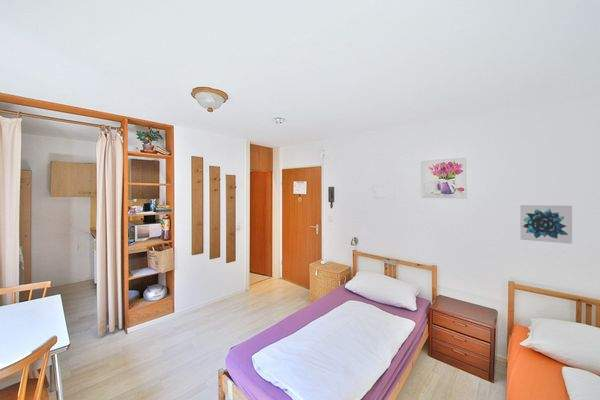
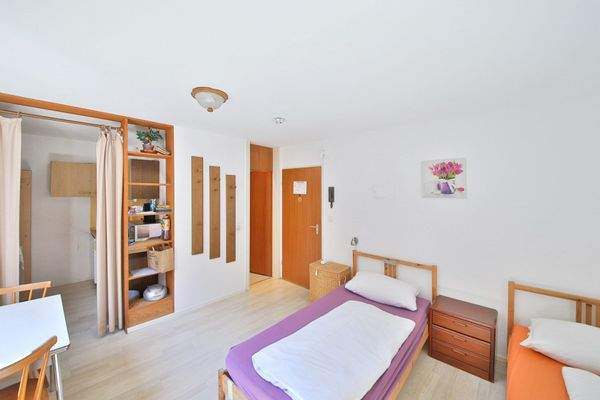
- wall art [519,204,573,245]
